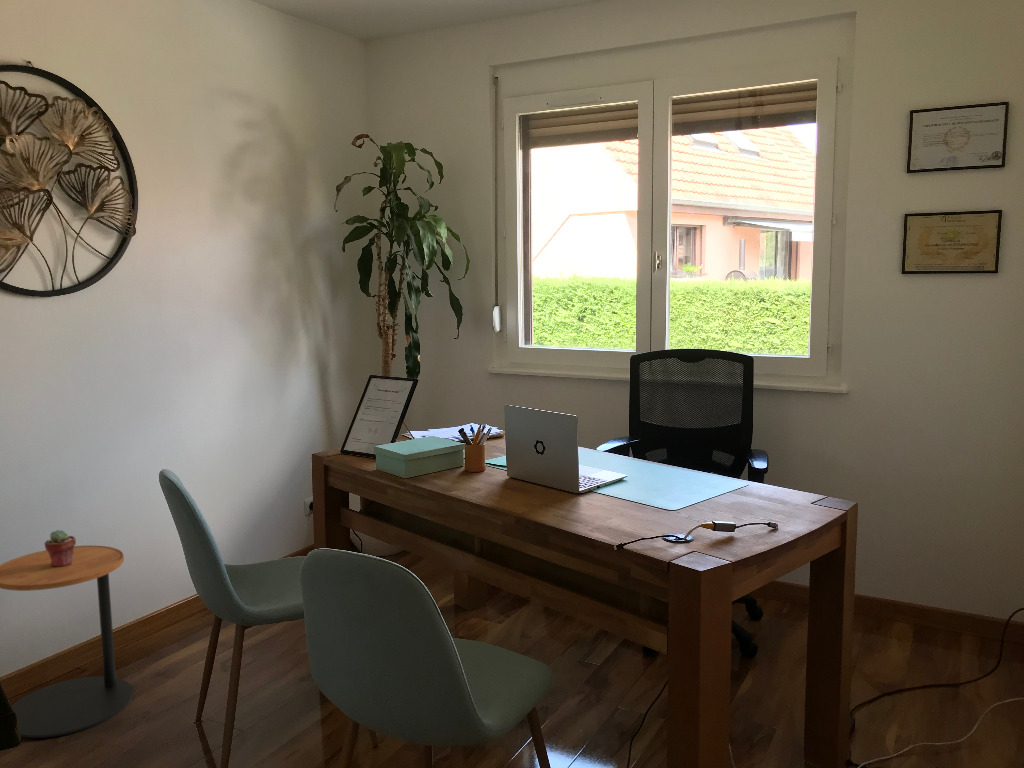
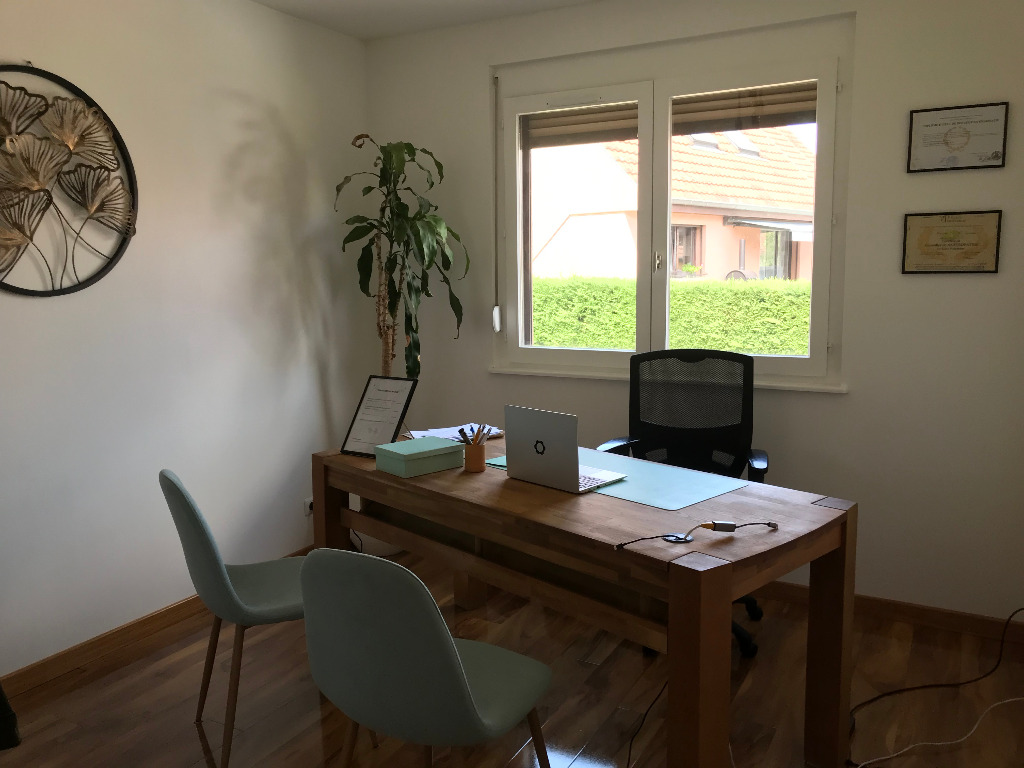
- potted succulent [43,529,77,567]
- side table [0,544,134,739]
